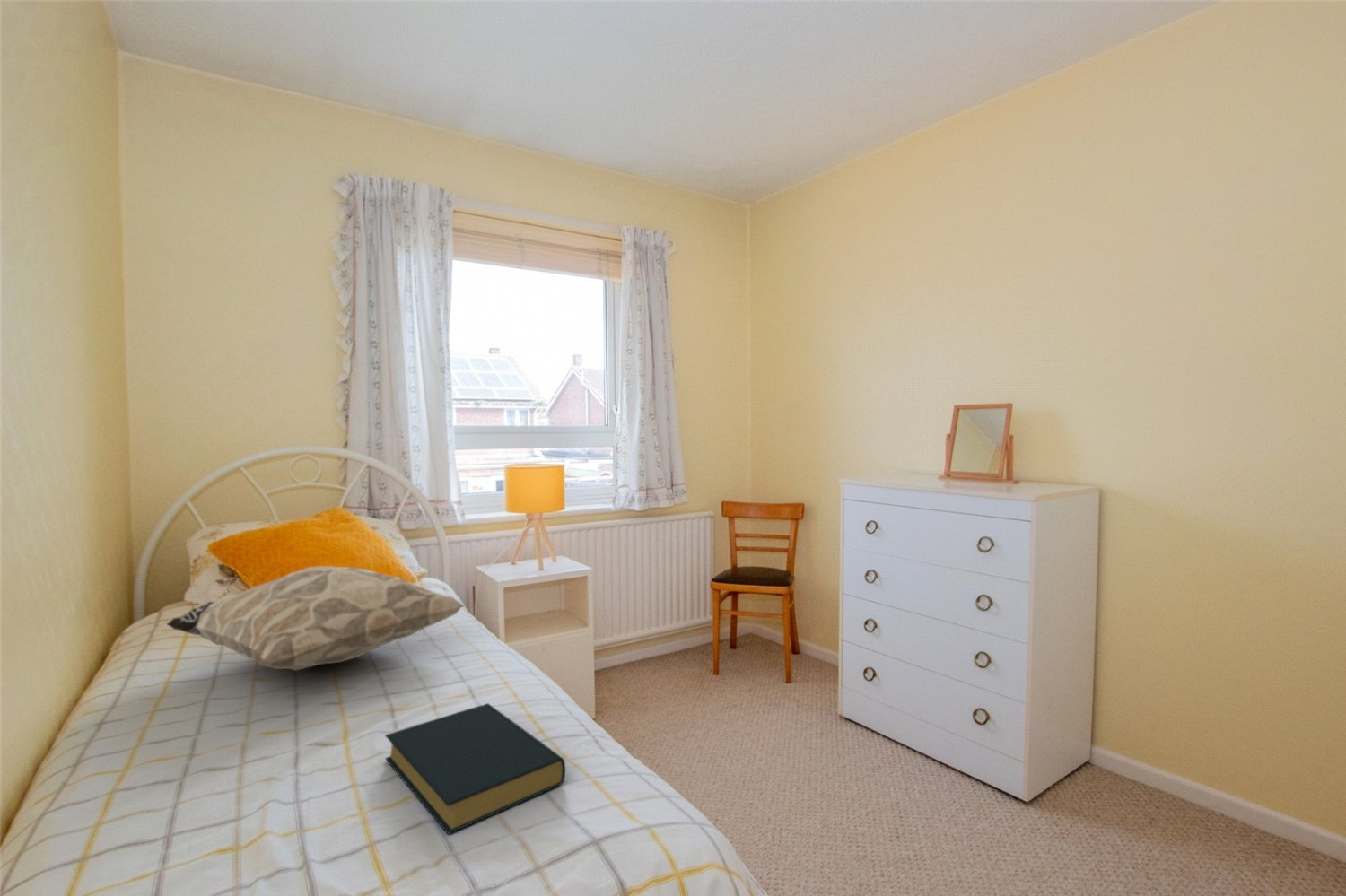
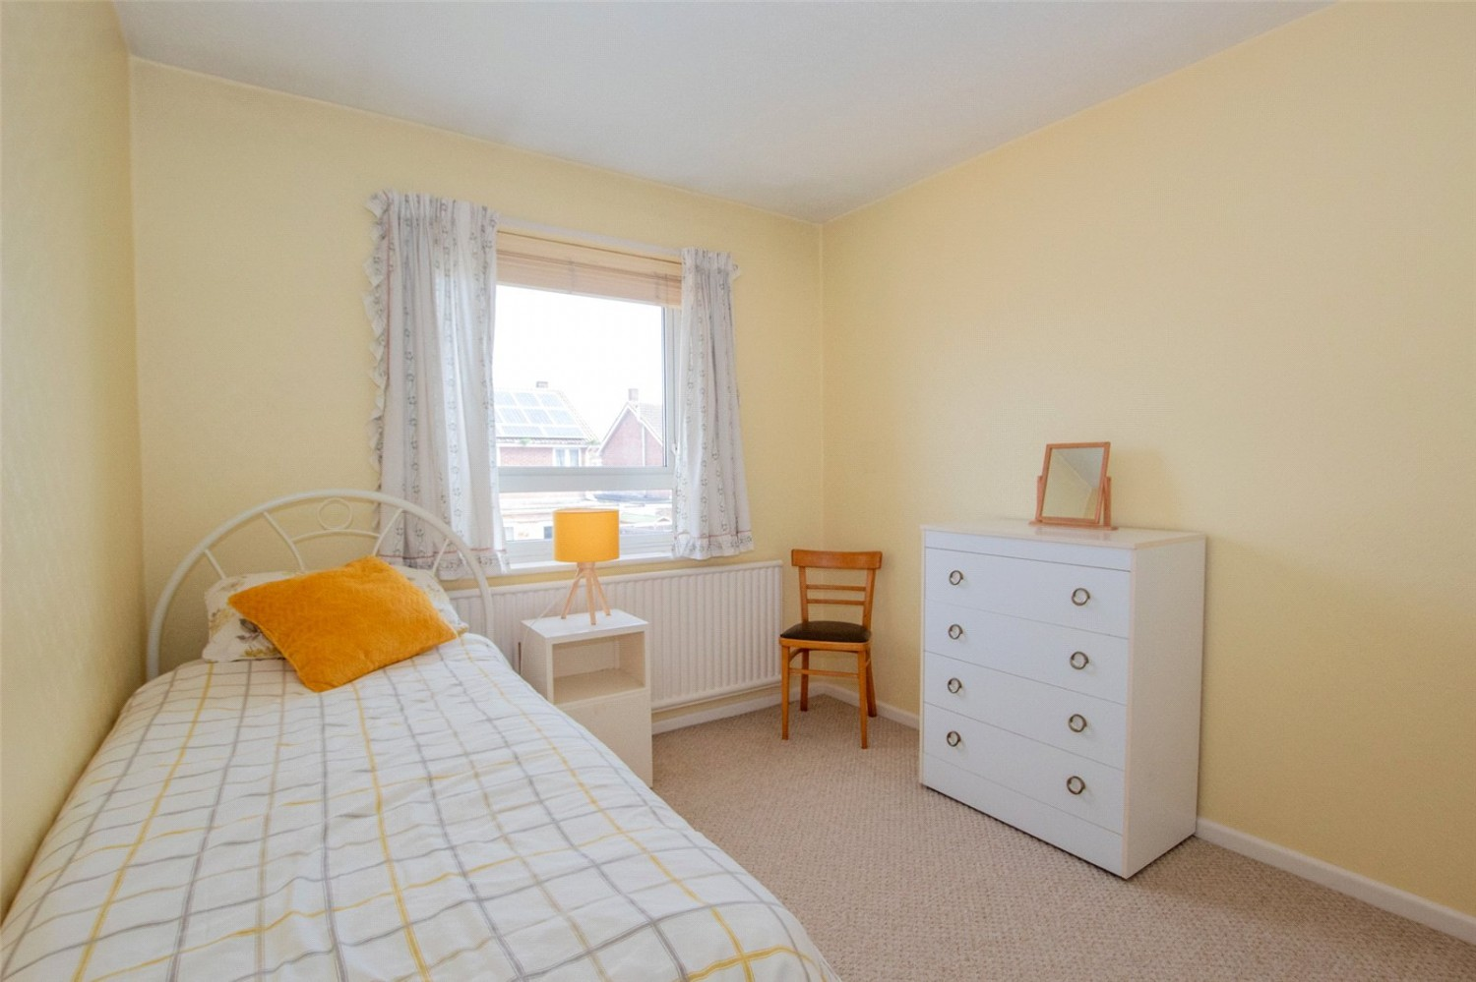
- decorative pillow [165,565,466,672]
- hardback book [384,702,566,835]
